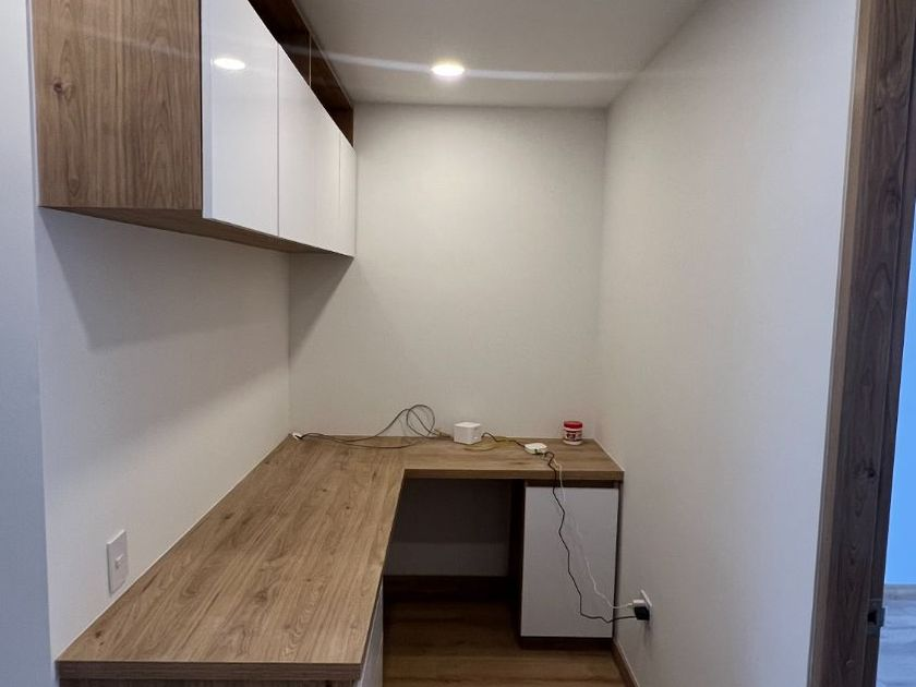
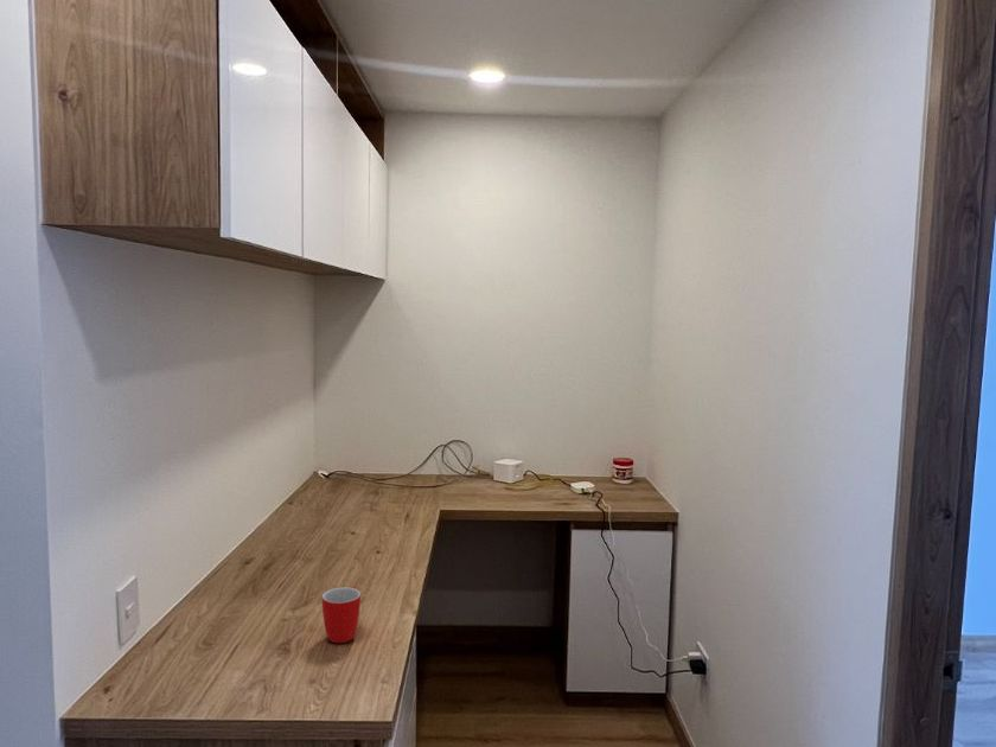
+ mug [321,586,362,644]
